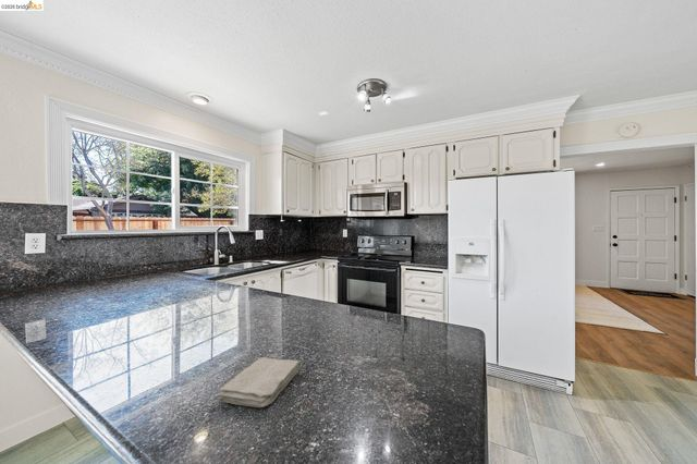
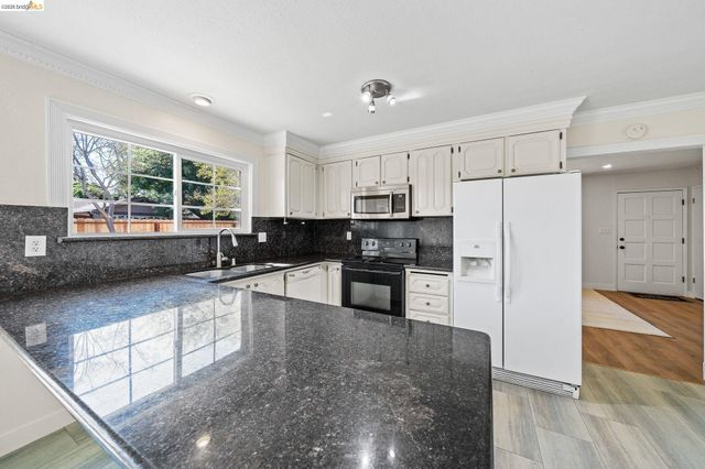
- washcloth [217,356,302,408]
